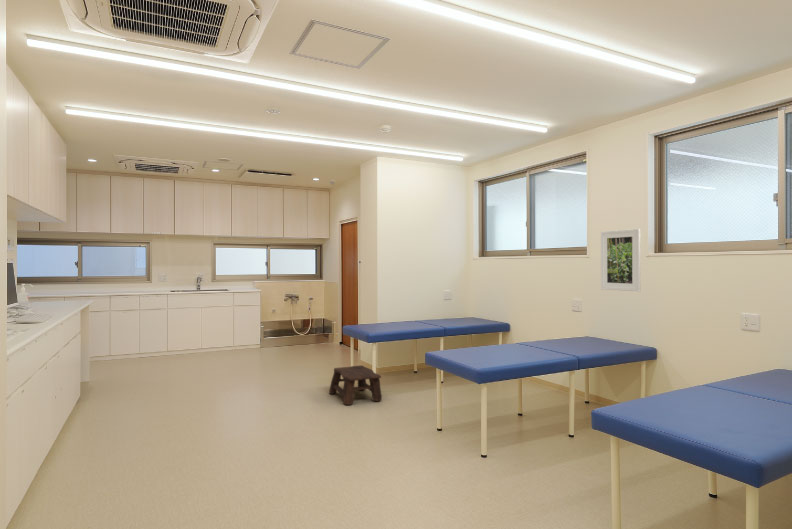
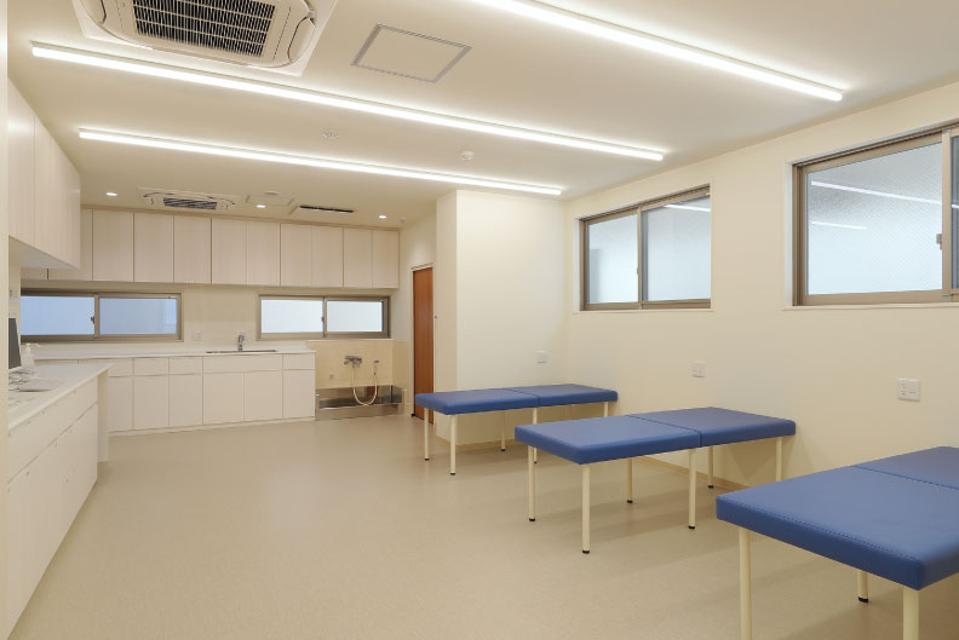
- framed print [600,228,641,292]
- stool [328,364,383,406]
